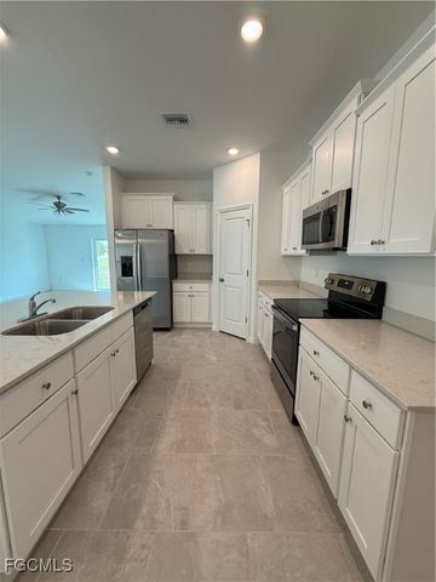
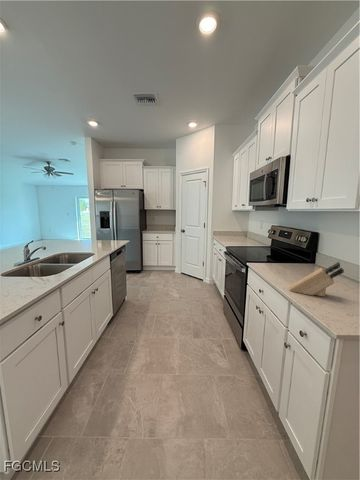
+ knife block [288,261,345,298]
